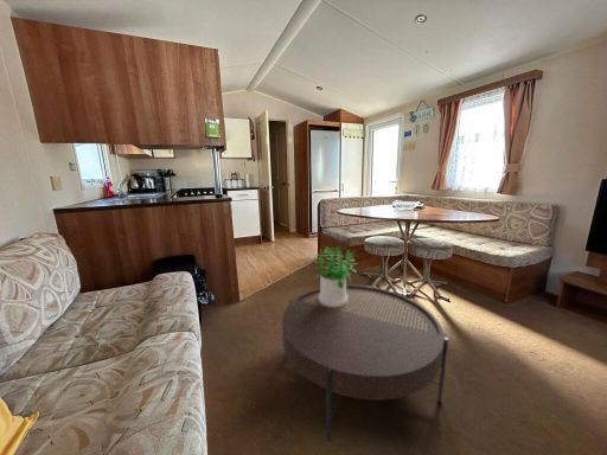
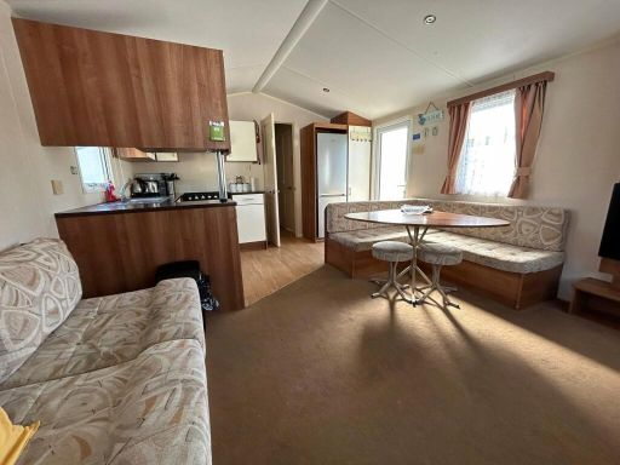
- potted plant [313,245,358,307]
- coffee table [281,283,449,443]
